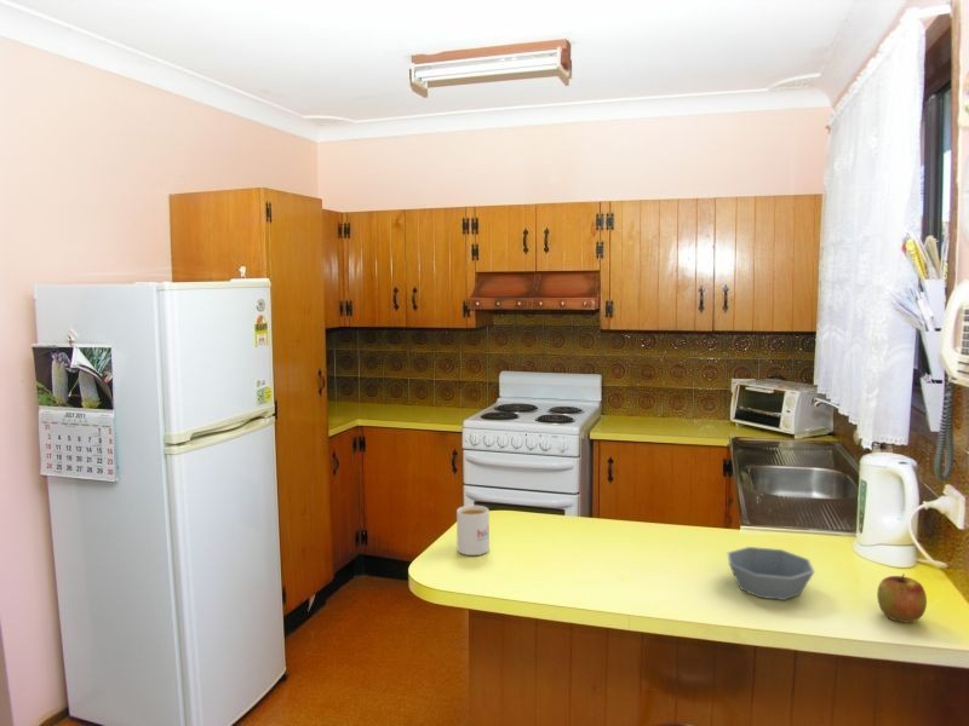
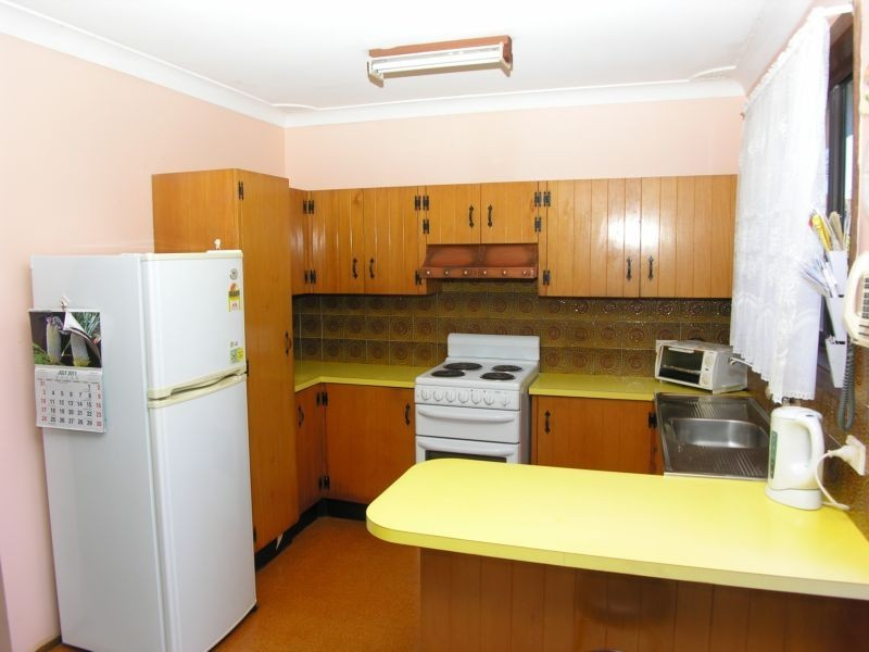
- bowl [726,546,816,601]
- mug [455,505,491,557]
- apple [876,574,928,624]
